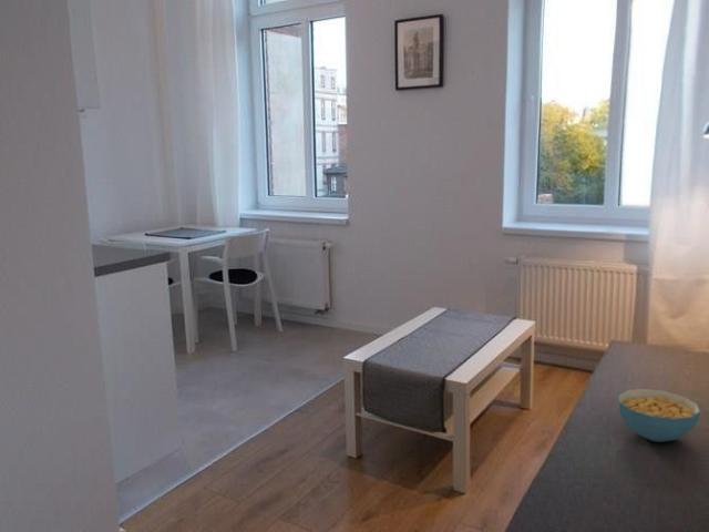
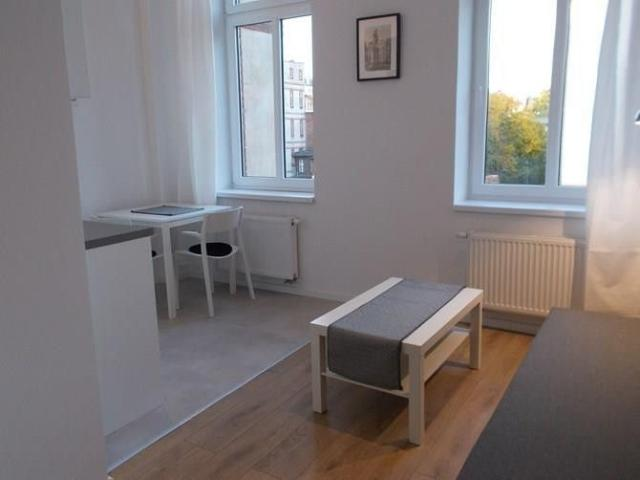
- cereal bowl [617,388,701,443]
